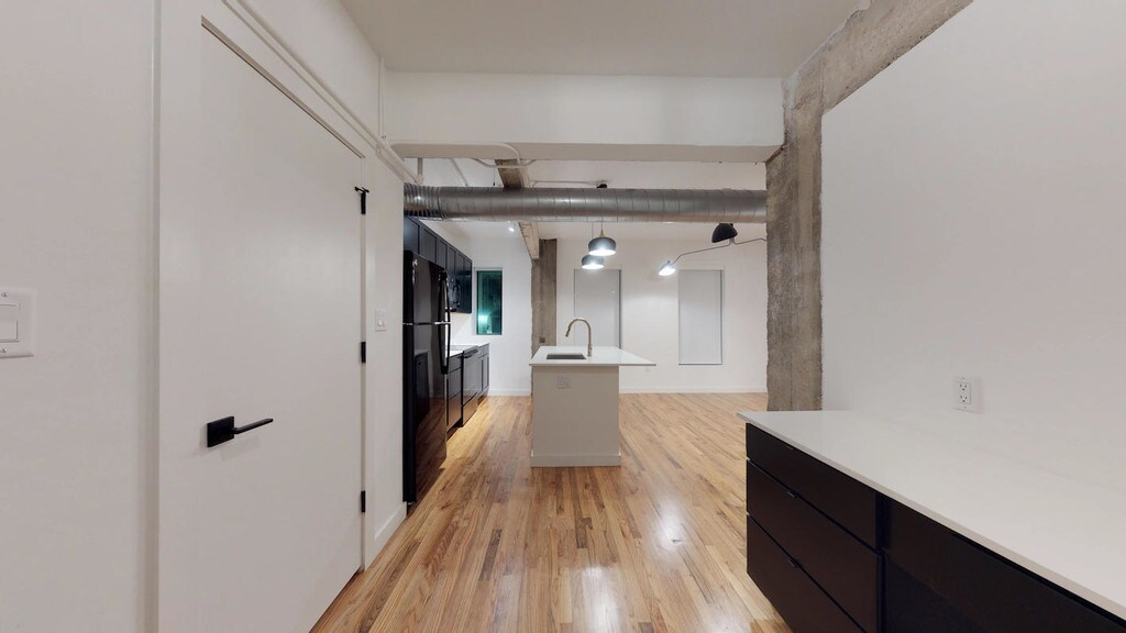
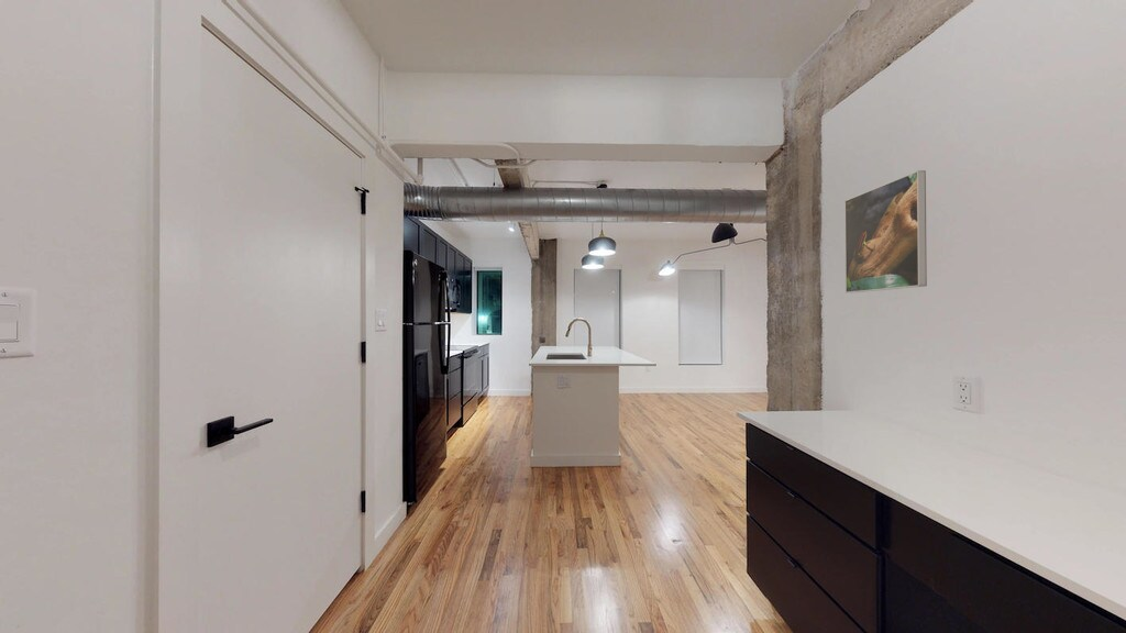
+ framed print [843,169,928,295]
